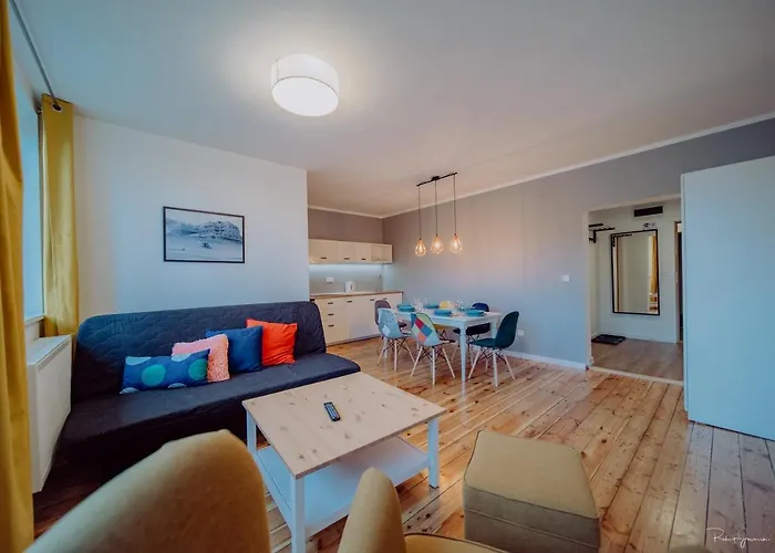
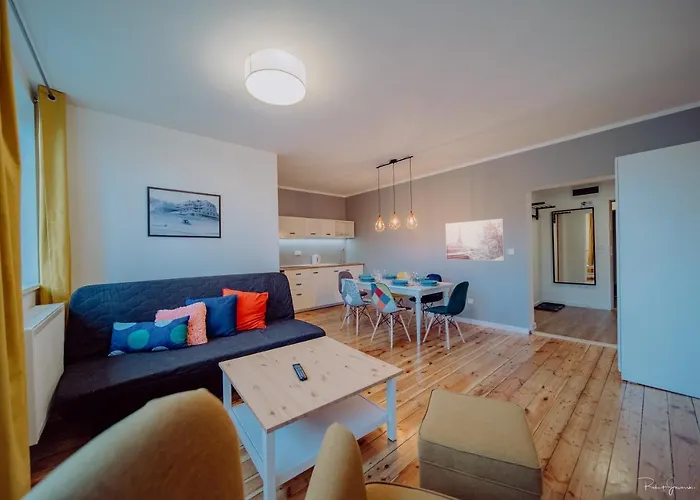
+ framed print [445,218,505,262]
